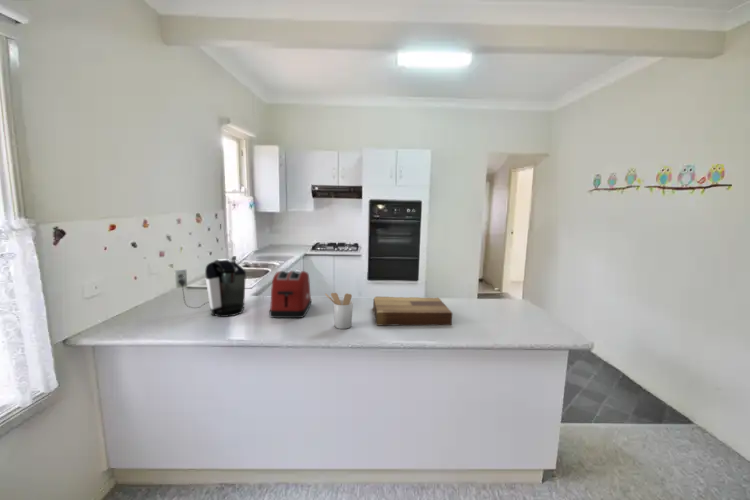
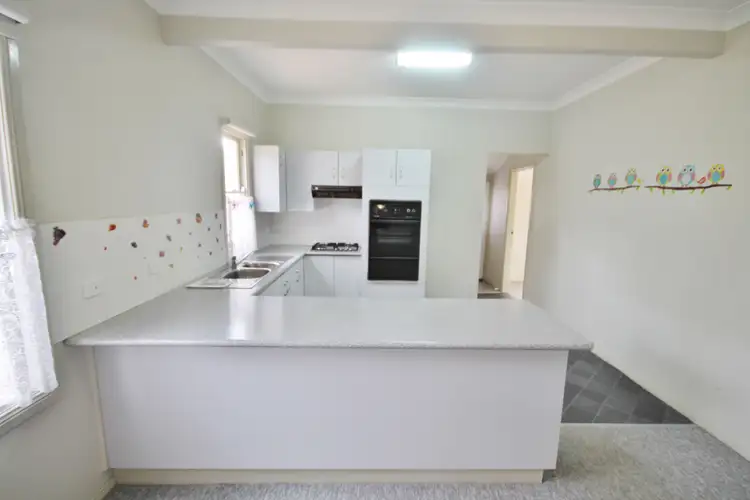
- toaster [269,270,312,319]
- coffee maker [173,258,247,318]
- utensil holder [324,292,354,330]
- cutting board [372,296,453,326]
